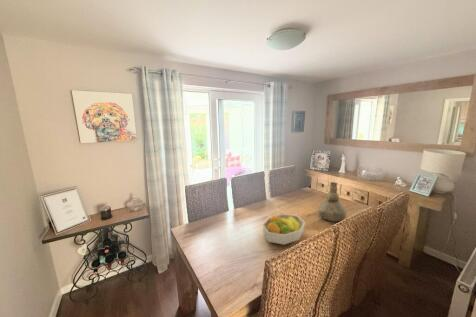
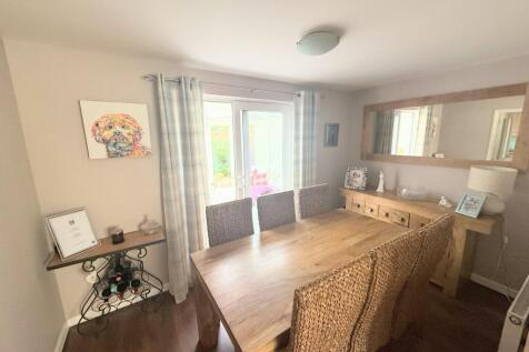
- vase [317,181,348,223]
- fruit bowl [261,213,306,246]
